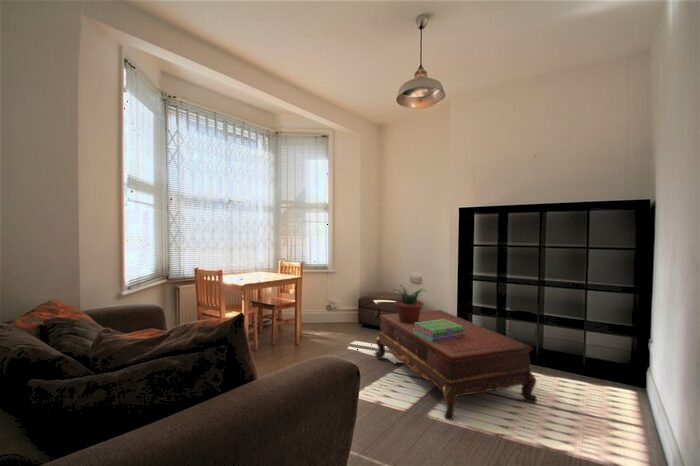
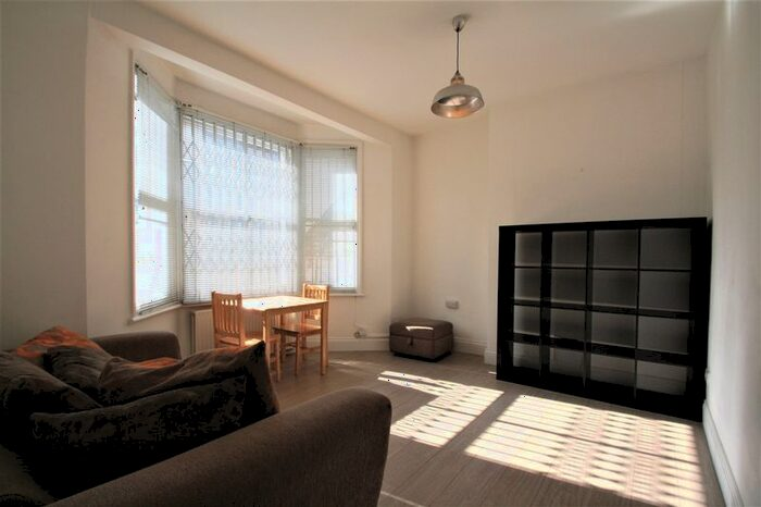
- stack of books [413,319,465,342]
- potted plant [391,285,428,324]
- coffee table [374,309,538,421]
